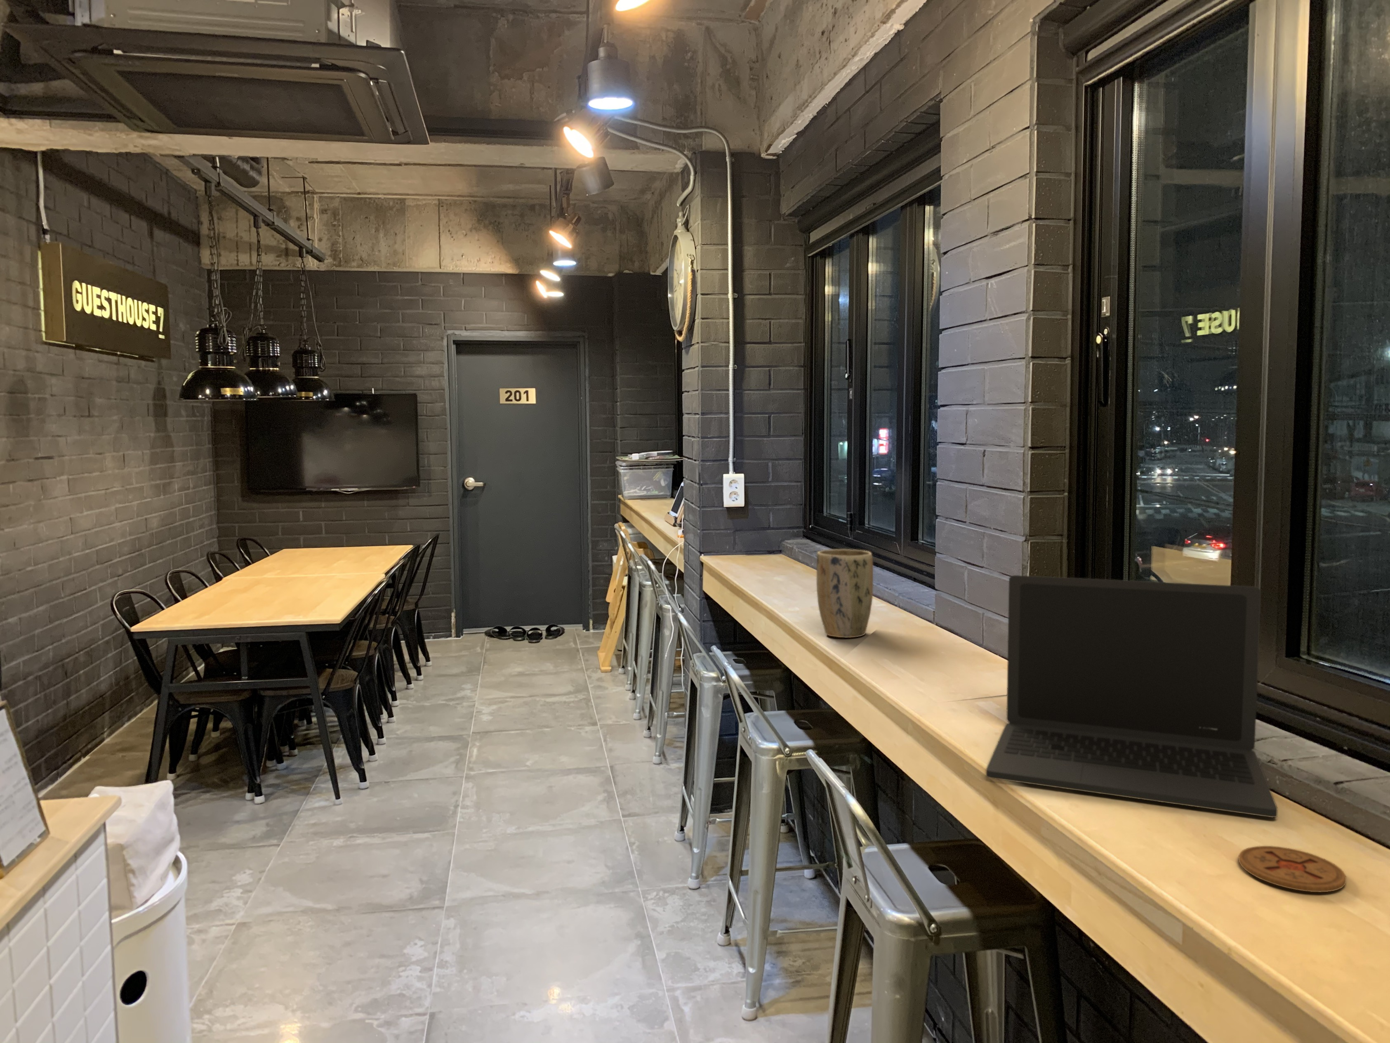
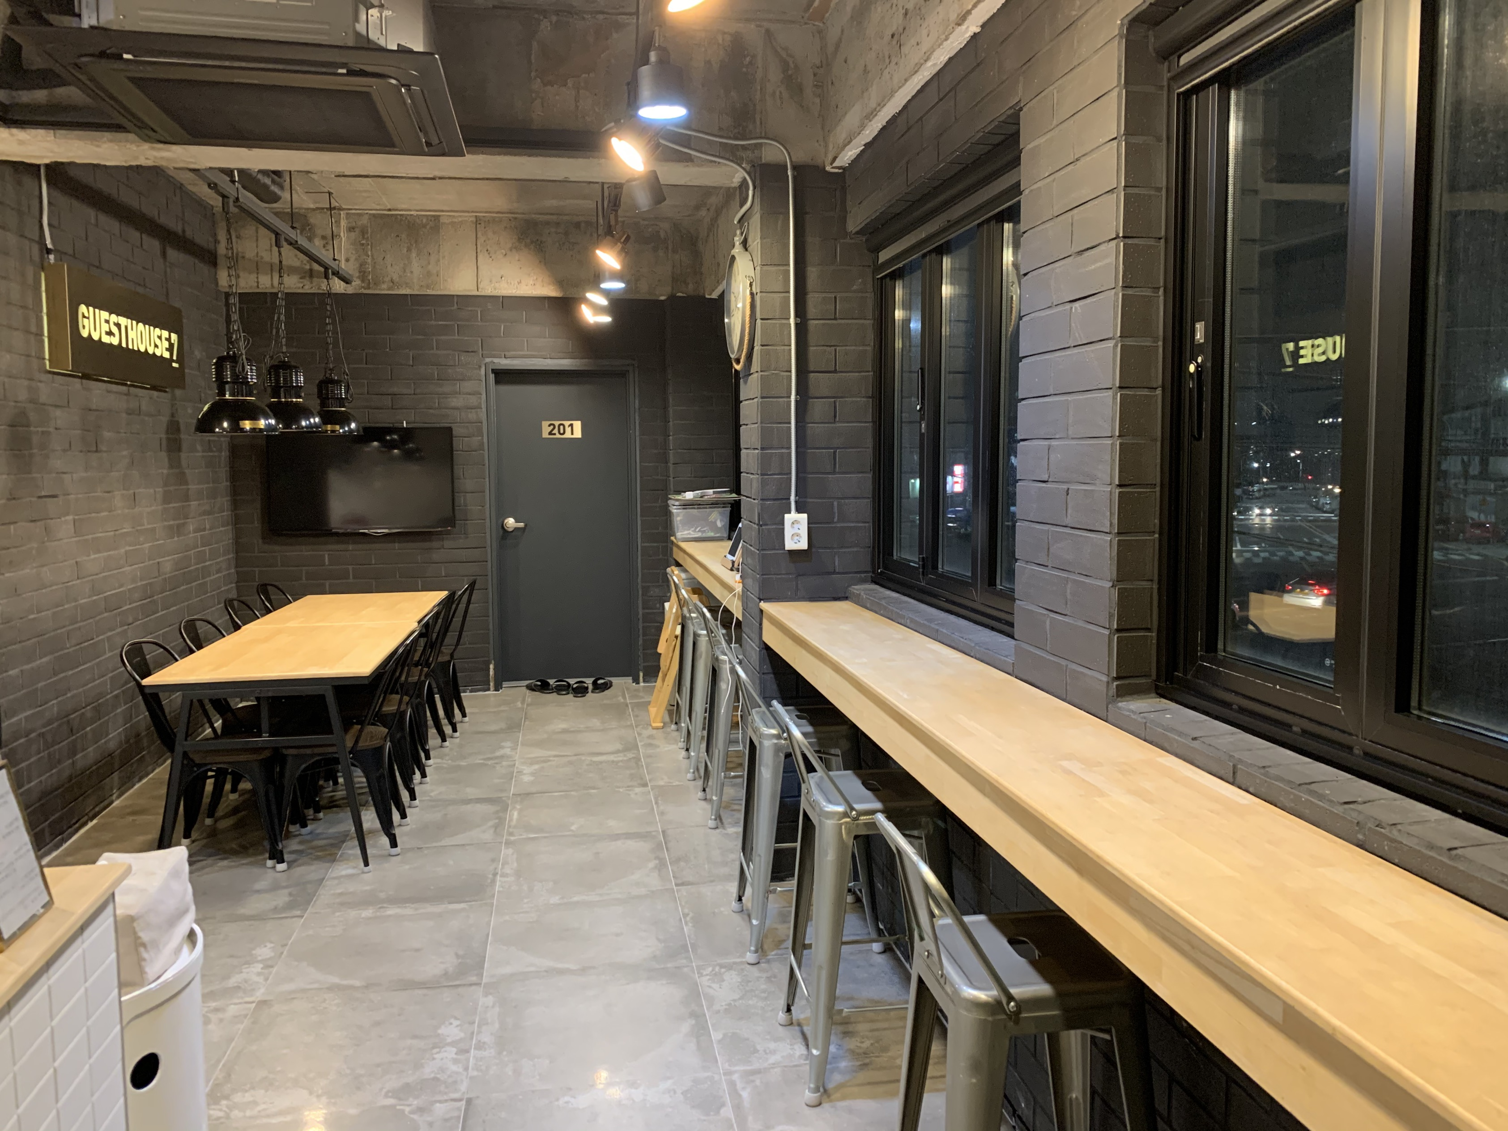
- laptop [986,575,1278,817]
- plant pot [816,549,874,639]
- coaster [1238,846,1346,893]
